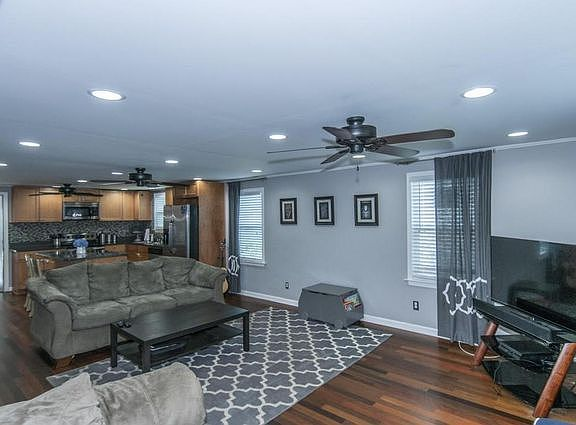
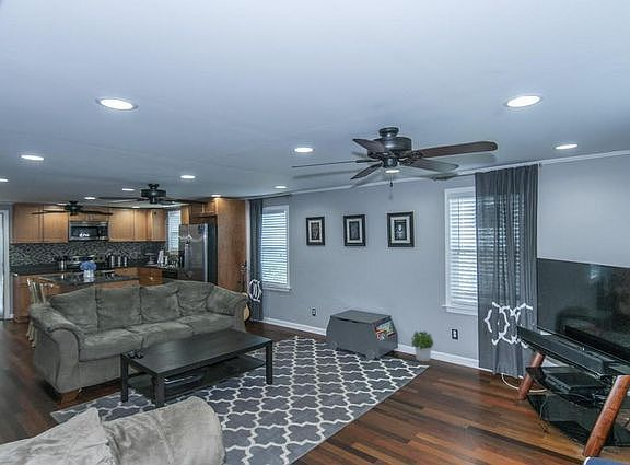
+ potted plant [410,330,434,362]
